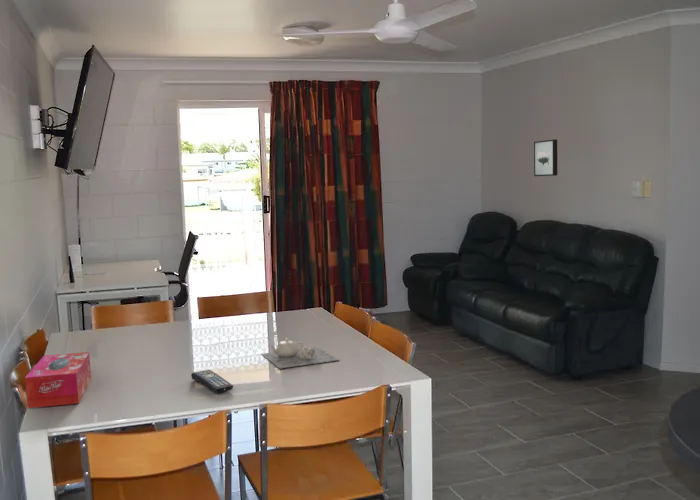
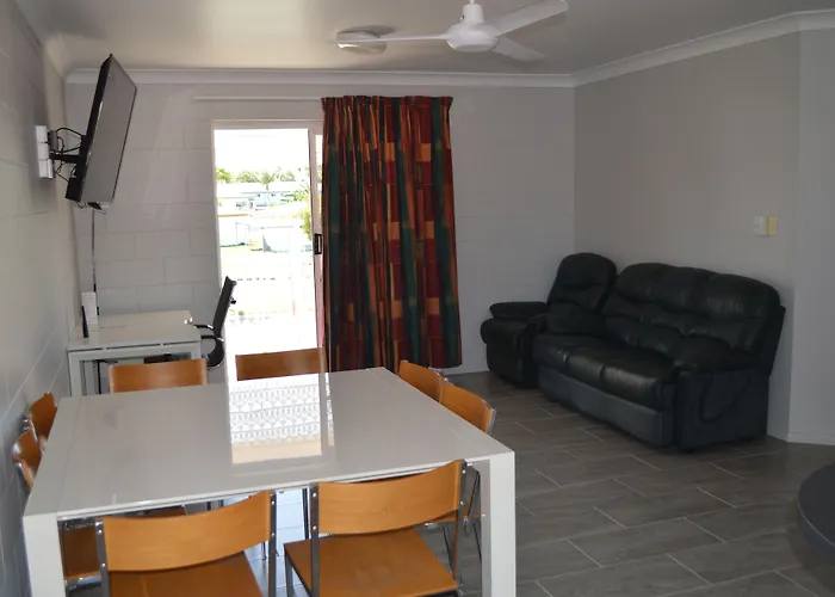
- teapot [261,337,340,369]
- remote control [190,369,234,394]
- wall art [533,138,558,177]
- tissue box [24,351,92,409]
